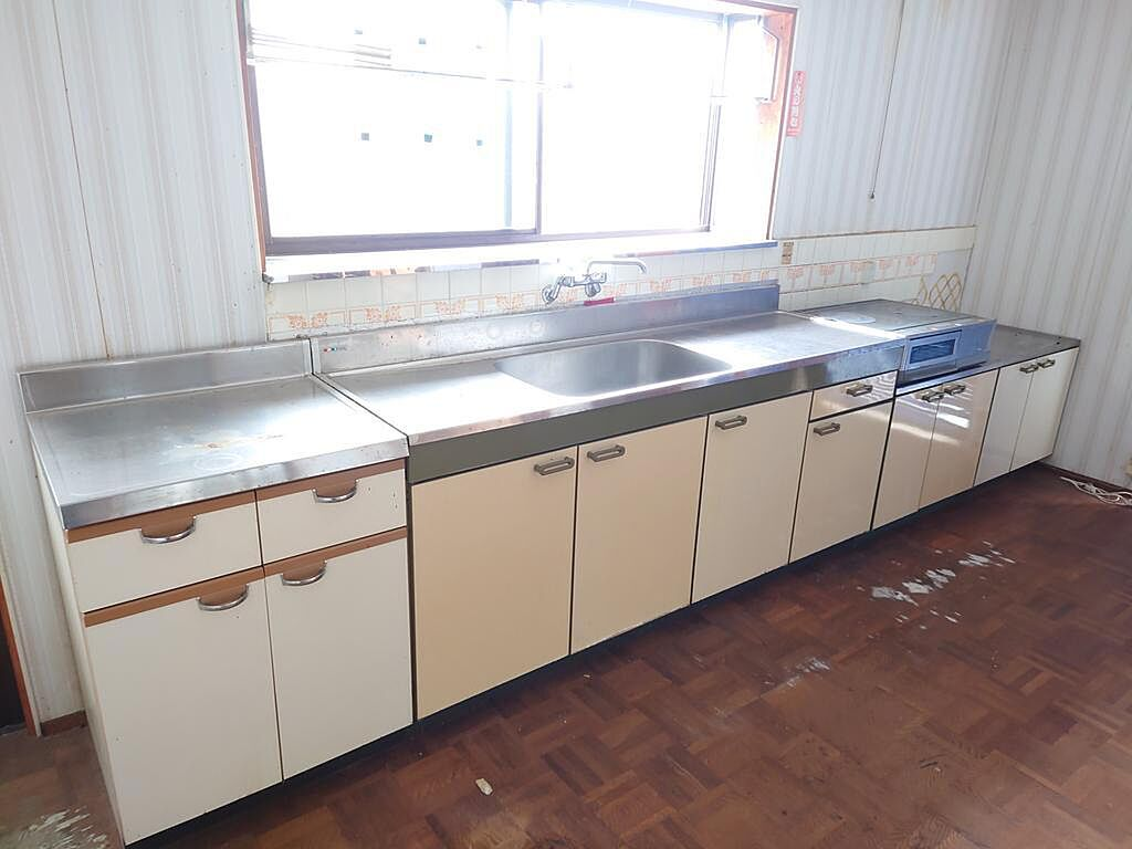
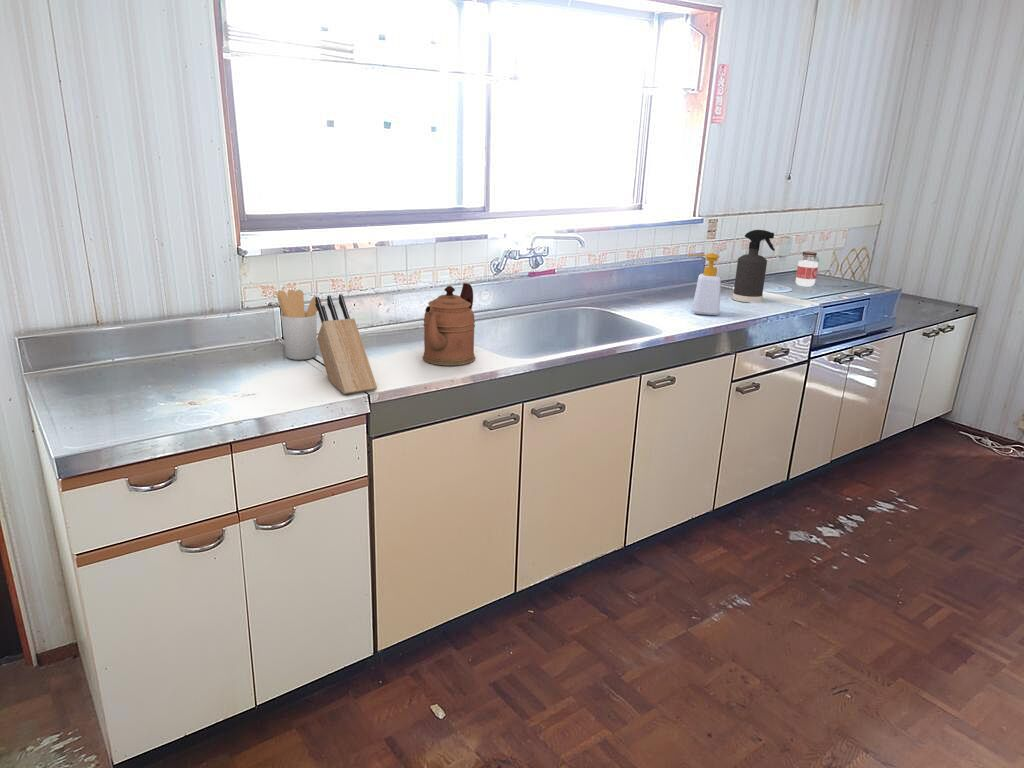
+ spray bottle [731,229,776,304]
+ utensil holder [276,289,323,361]
+ soap bottle [686,252,722,316]
+ jar [795,251,820,288]
+ knife block [315,293,378,395]
+ coffeepot [422,282,476,366]
